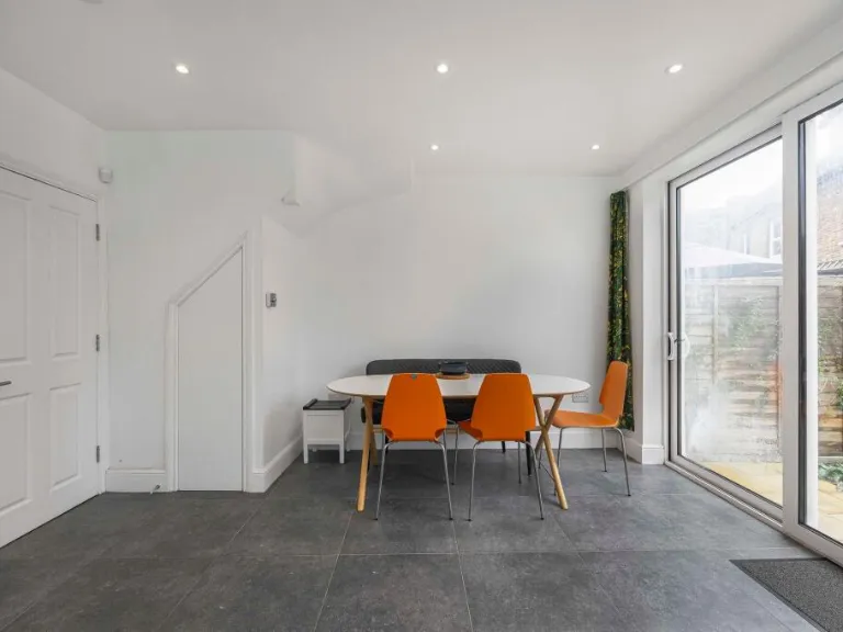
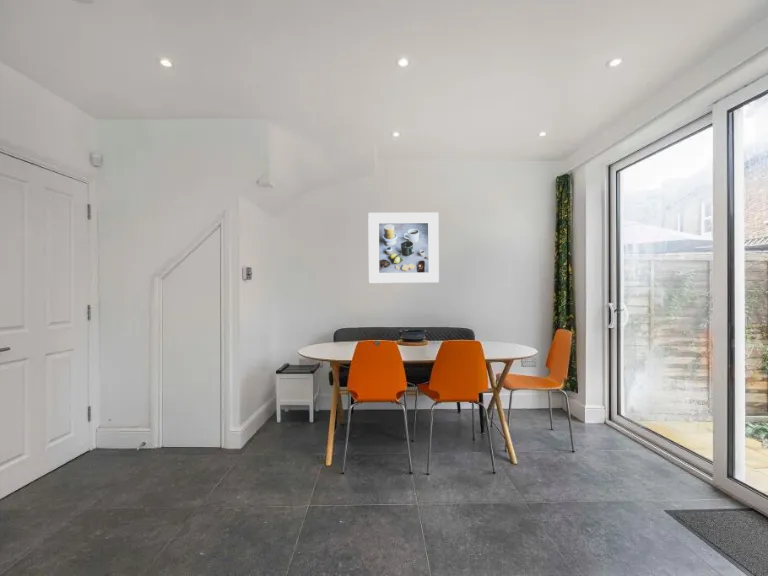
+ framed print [367,212,440,284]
